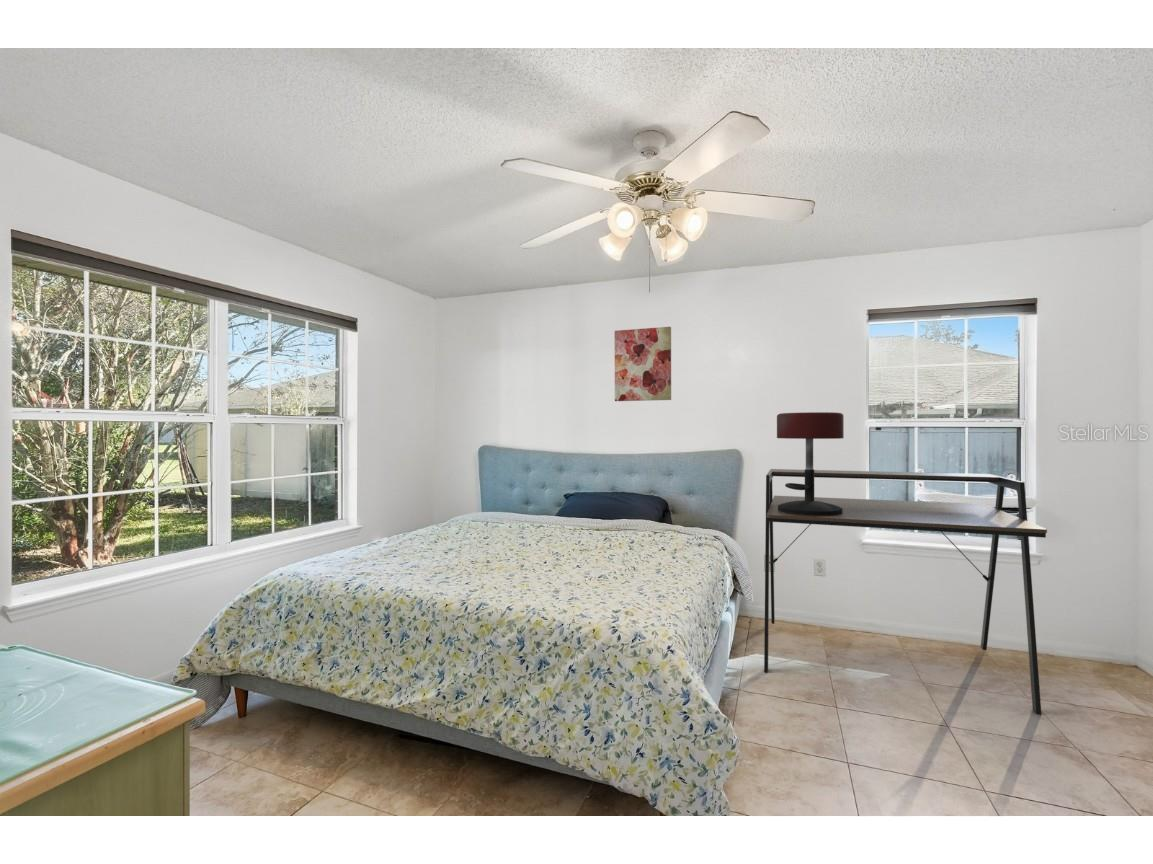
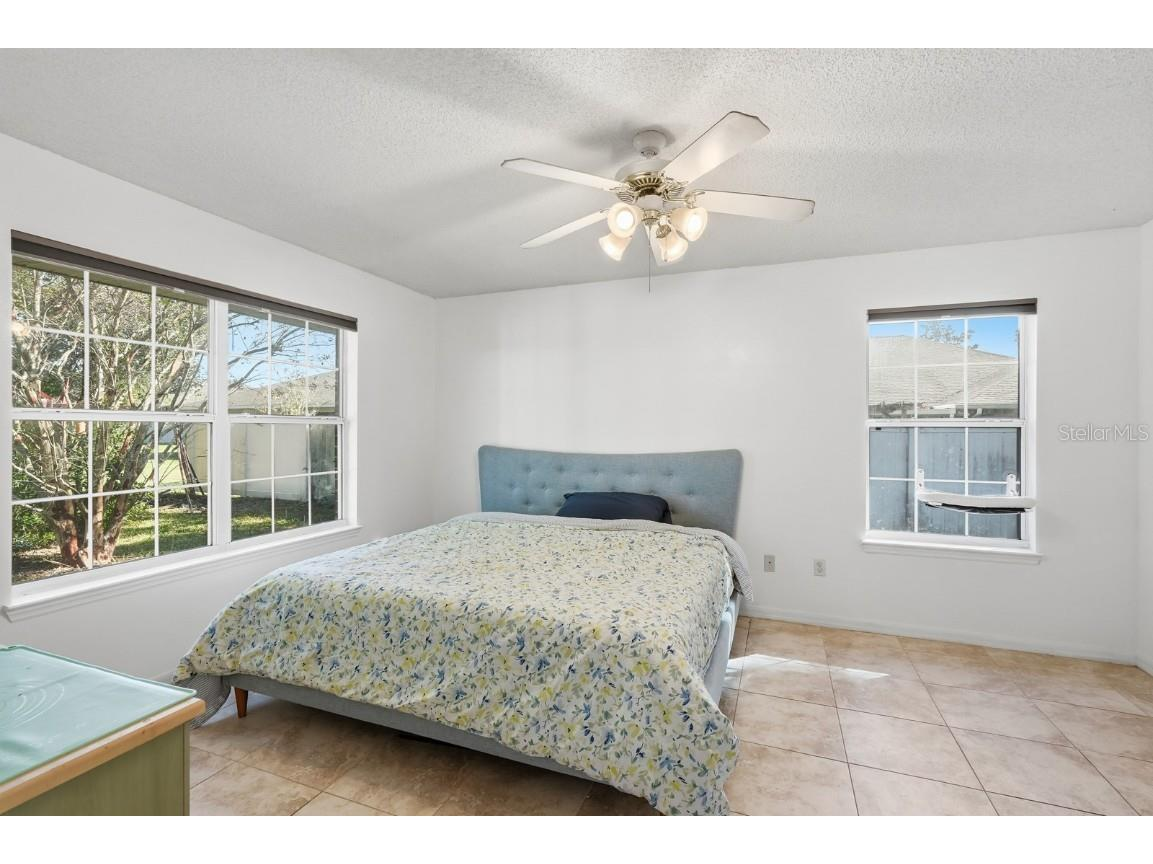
- desk [763,468,1048,716]
- wall art [614,326,672,402]
- bar stool [776,411,845,516]
